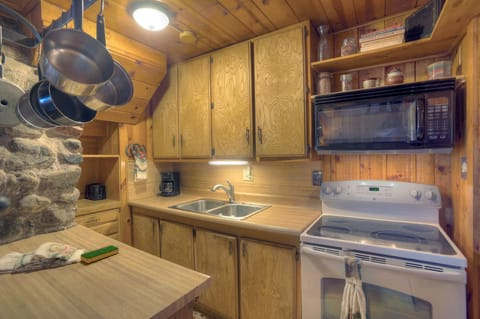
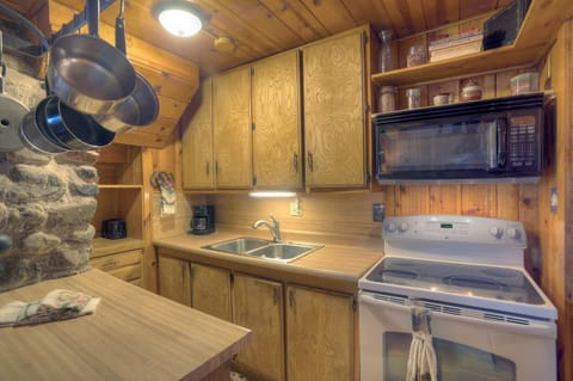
- dish sponge [80,244,120,264]
